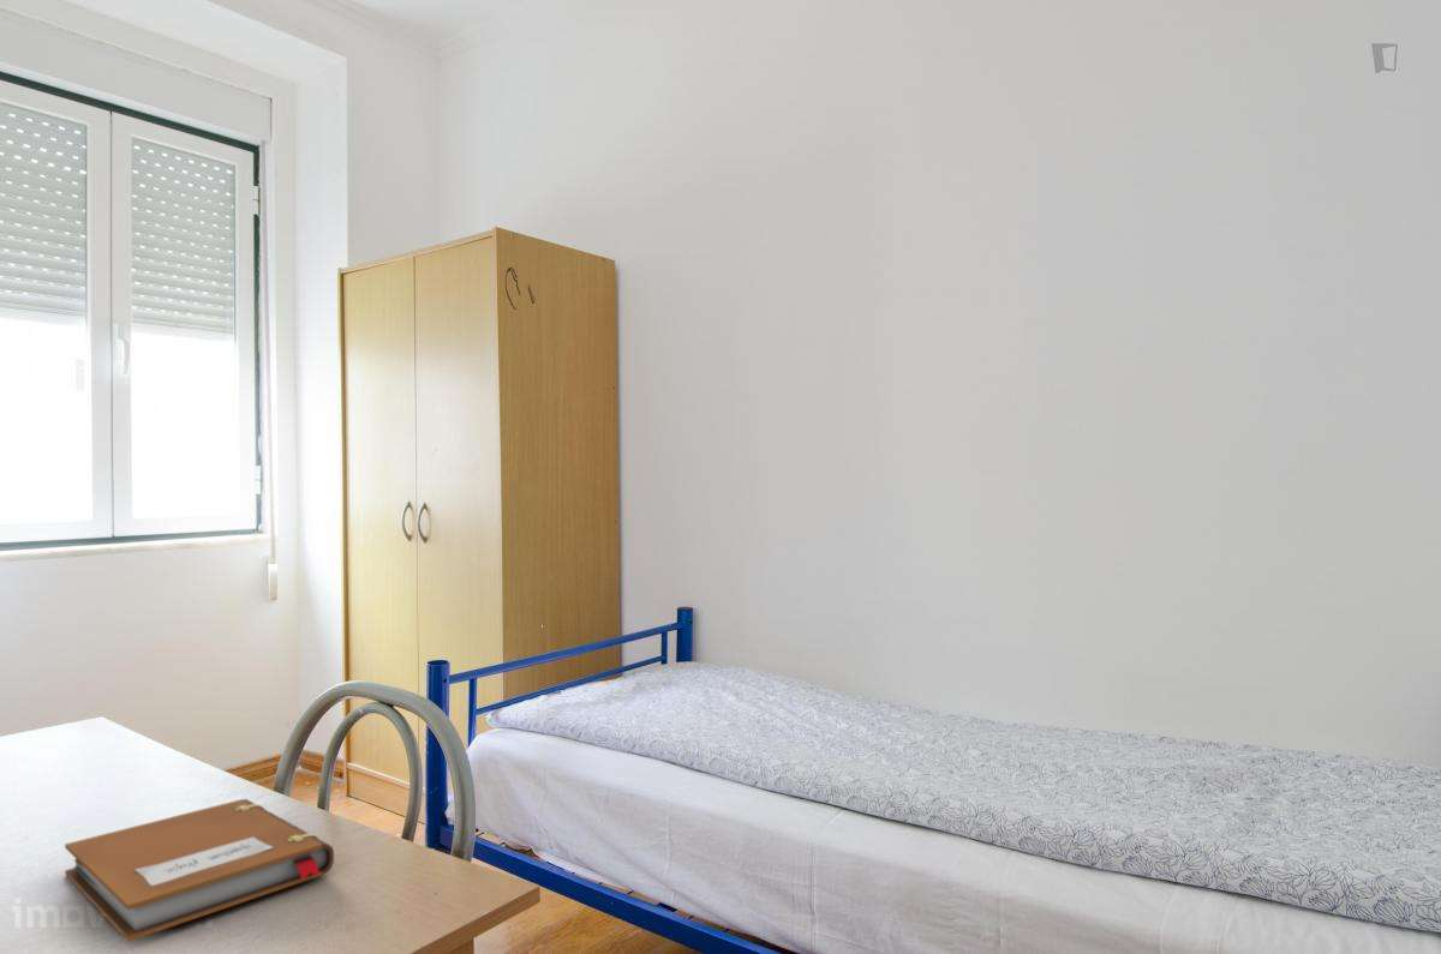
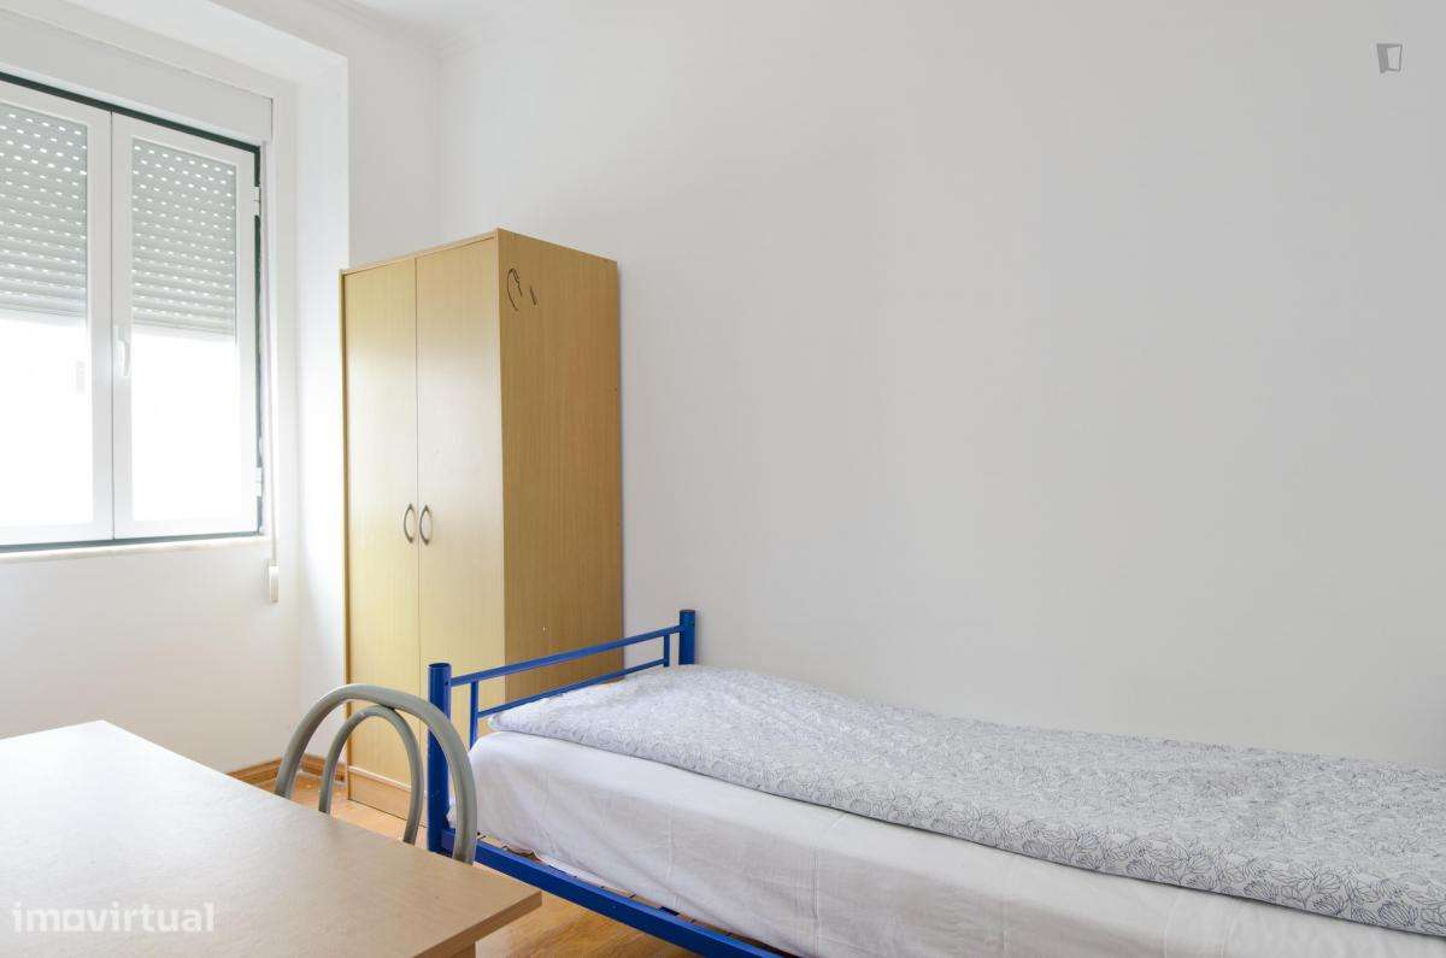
- notebook [64,798,335,942]
